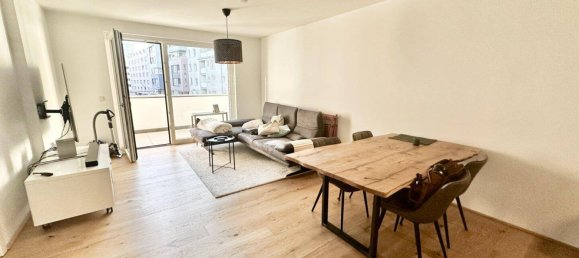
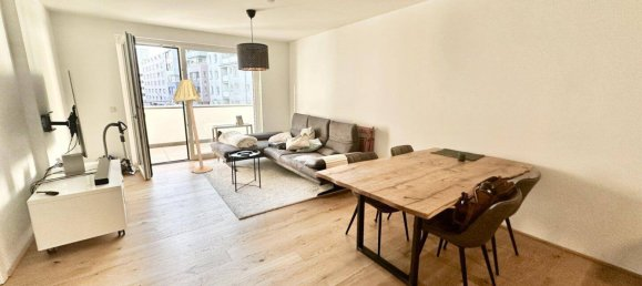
+ floor lamp [172,78,214,174]
